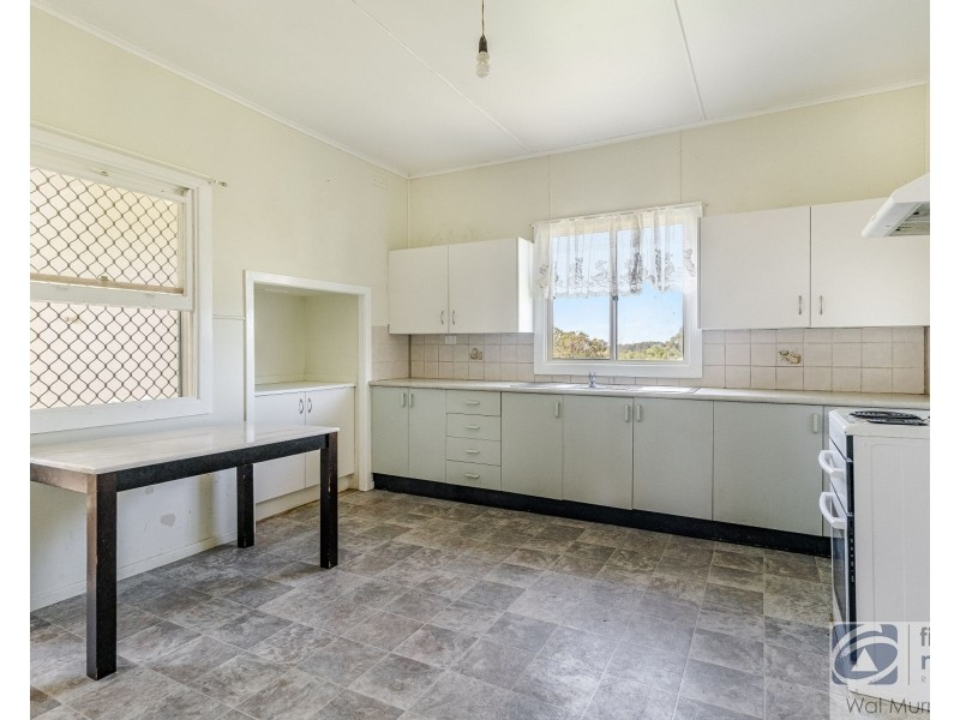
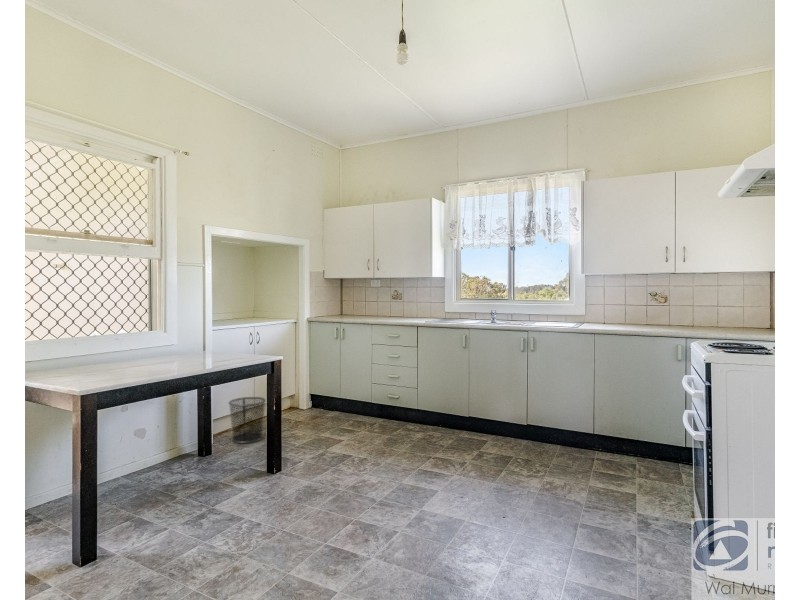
+ waste bin [228,396,267,444]
